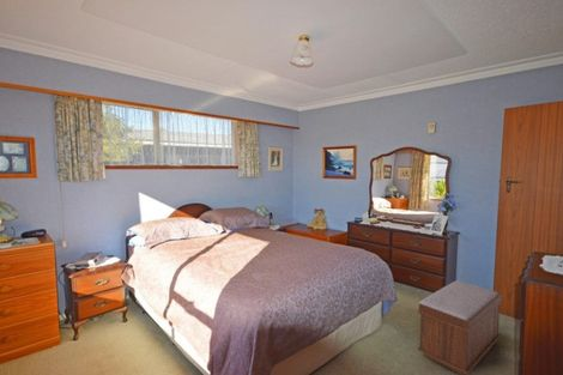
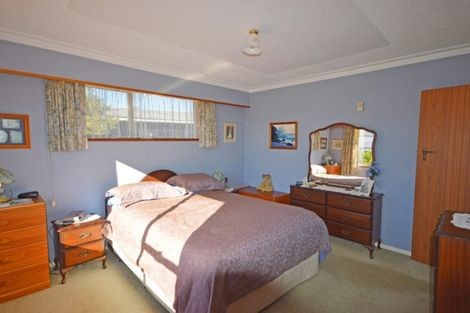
- bench [417,279,503,375]
